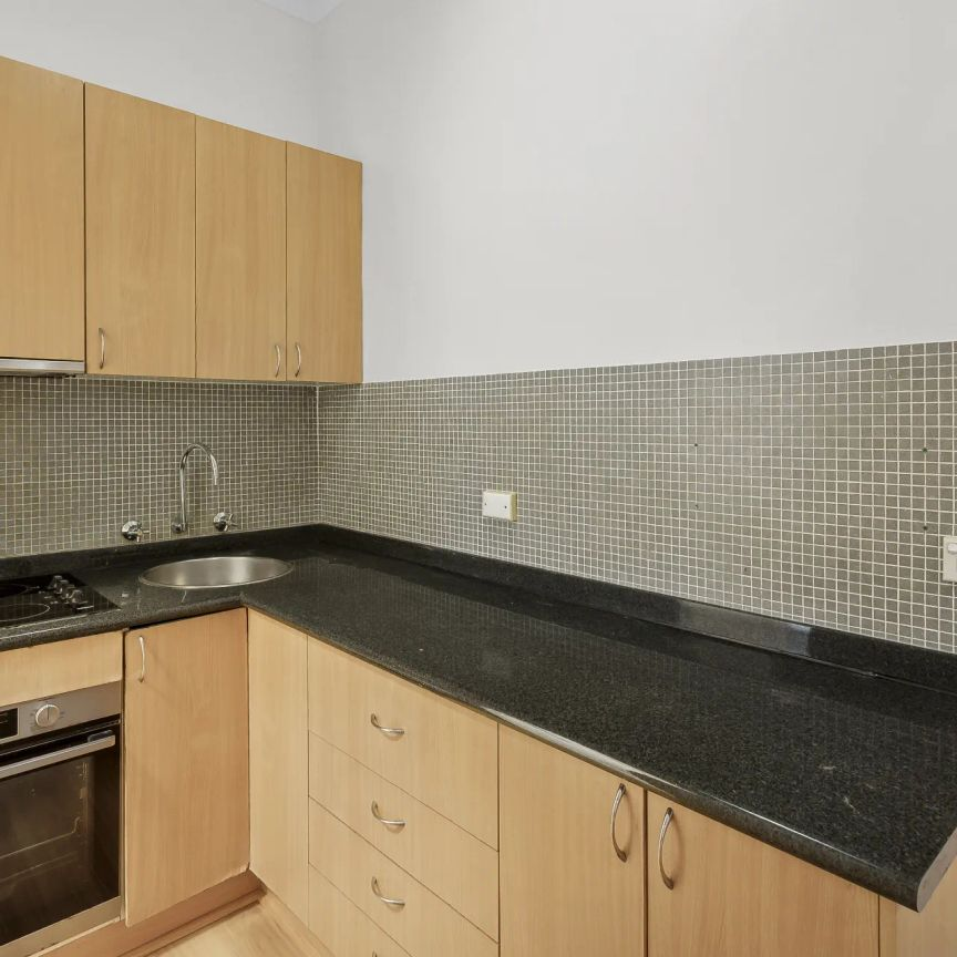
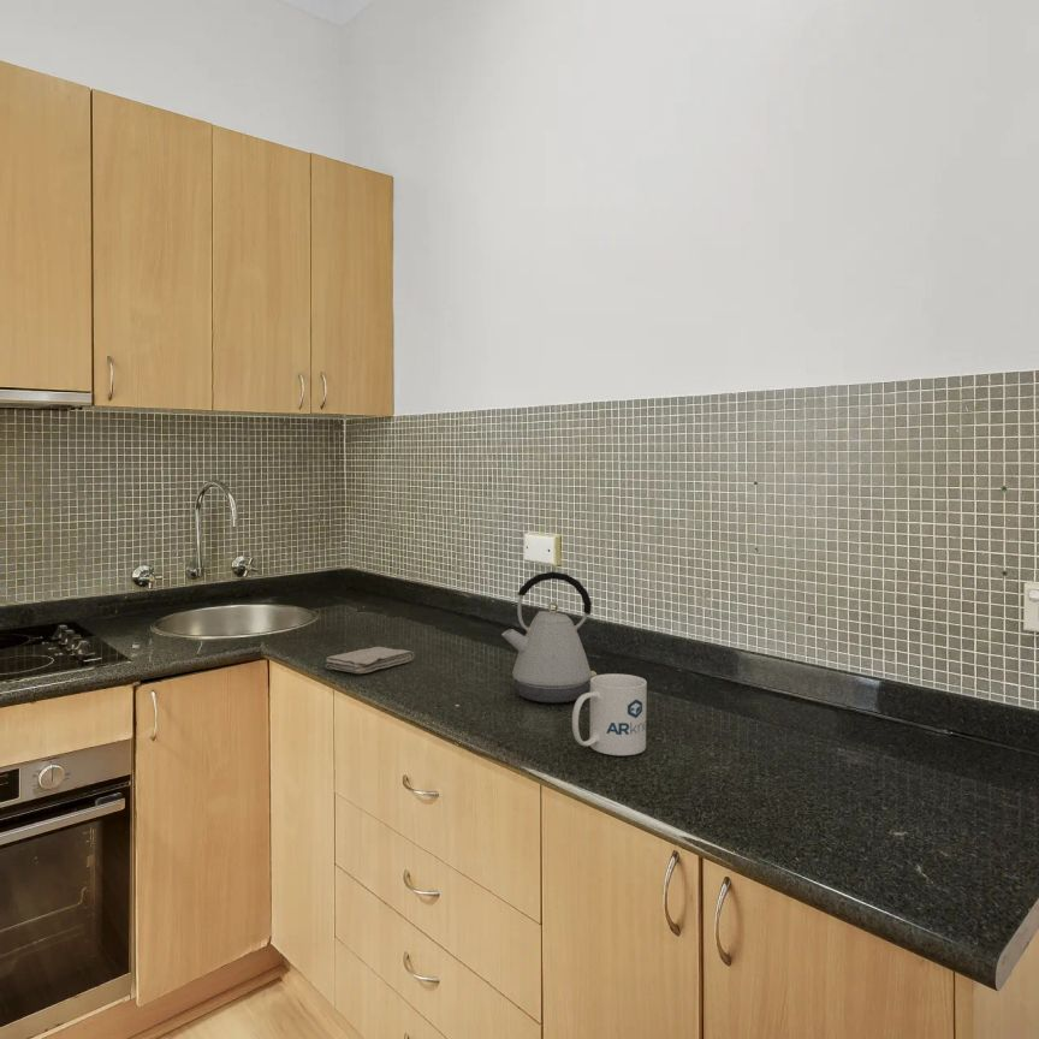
+ washcloth [325,646,416,675]
+ kettle [500,570,598,705]
+ mug [571,672,648,756]
